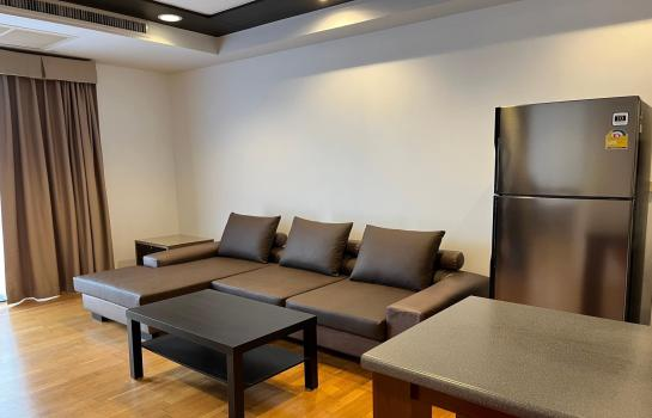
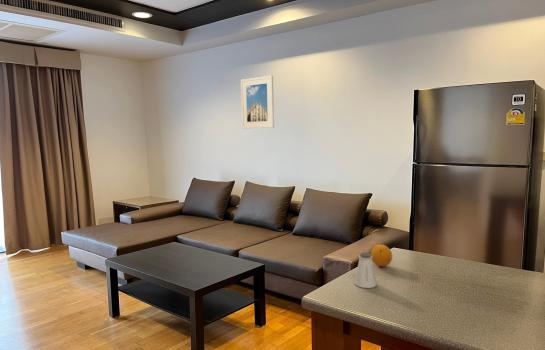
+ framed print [240,75,275,130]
+ saltshaker [353,252,378,289]
+ fruit [370,244,393,268]
